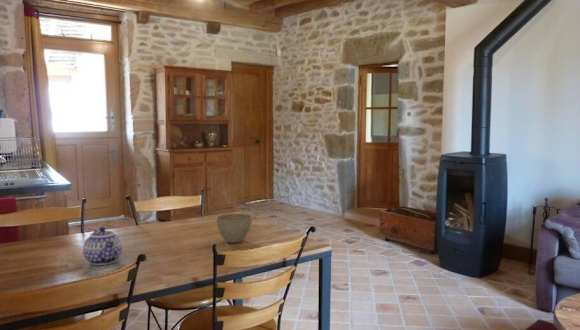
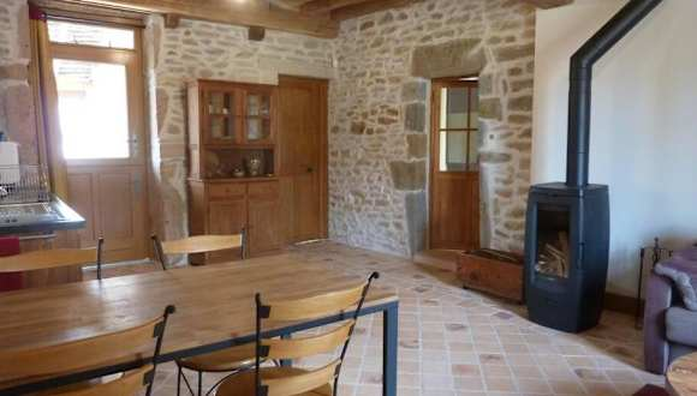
- flower pot [215,213,253,244]
- teapot [82,226,123,266]
